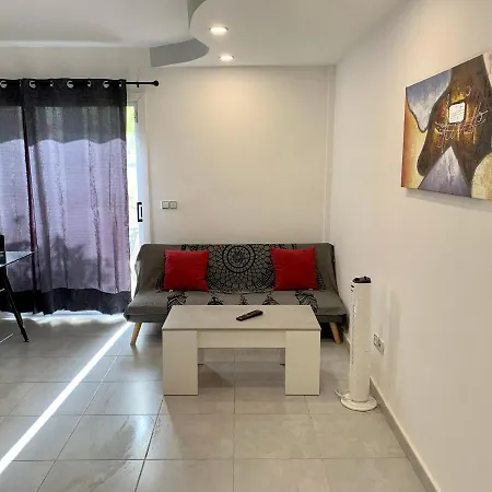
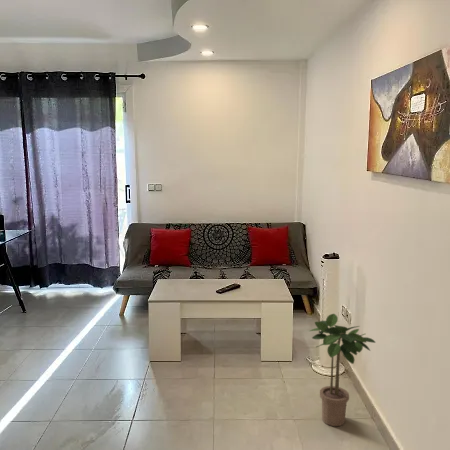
+ potted plant [309,313,377,427]
